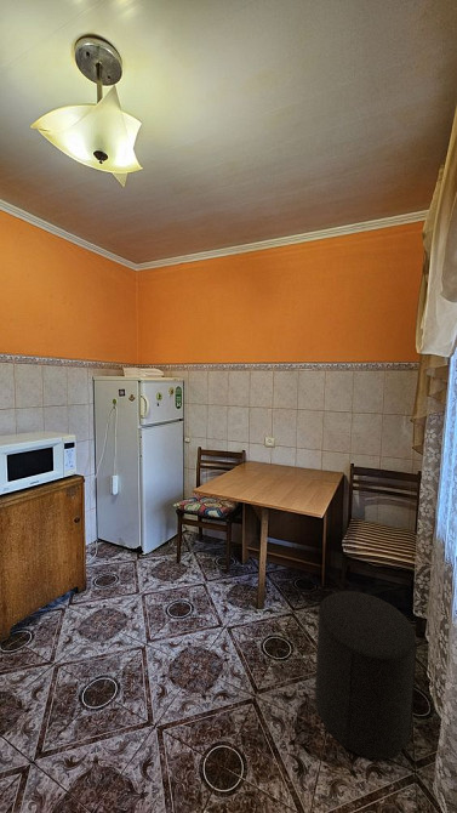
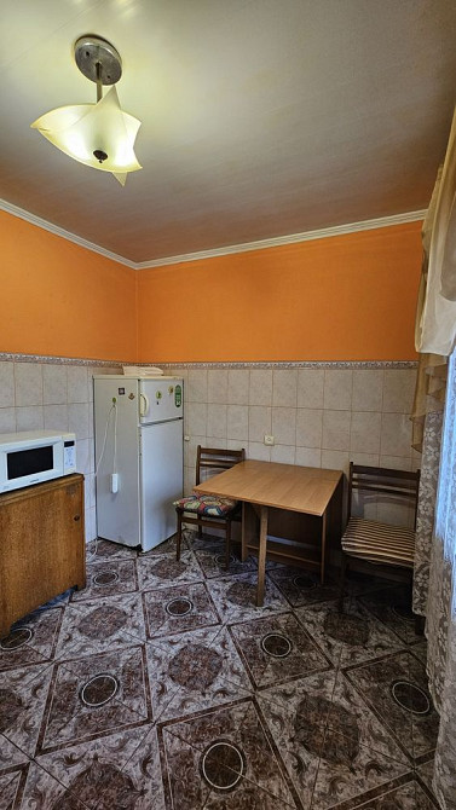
- stool [314,590,418,761]
